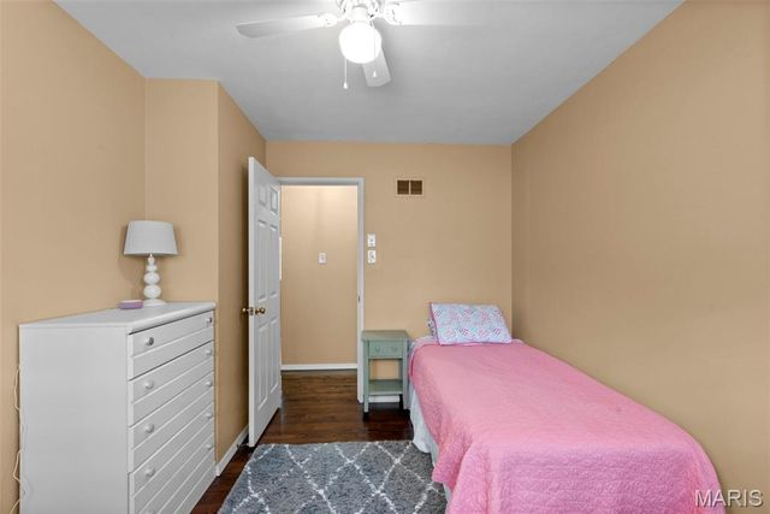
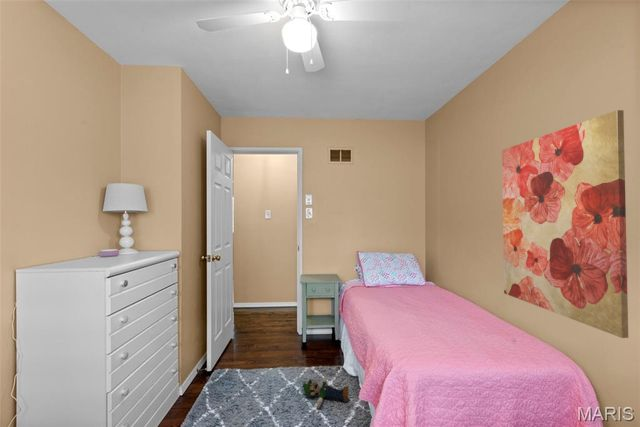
+ plush toy [302,375,350,409]
+ wall art [501,109,630,339]
